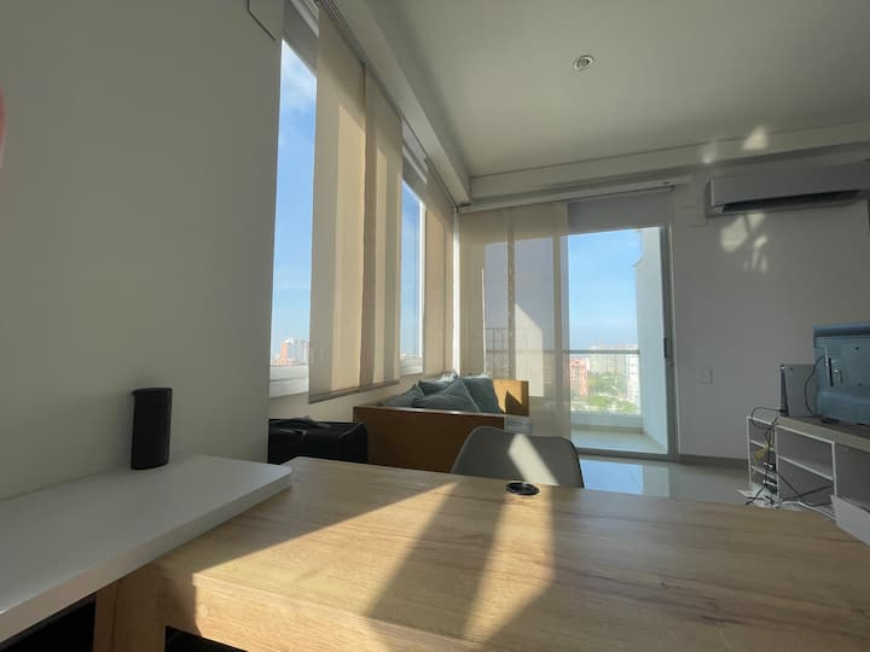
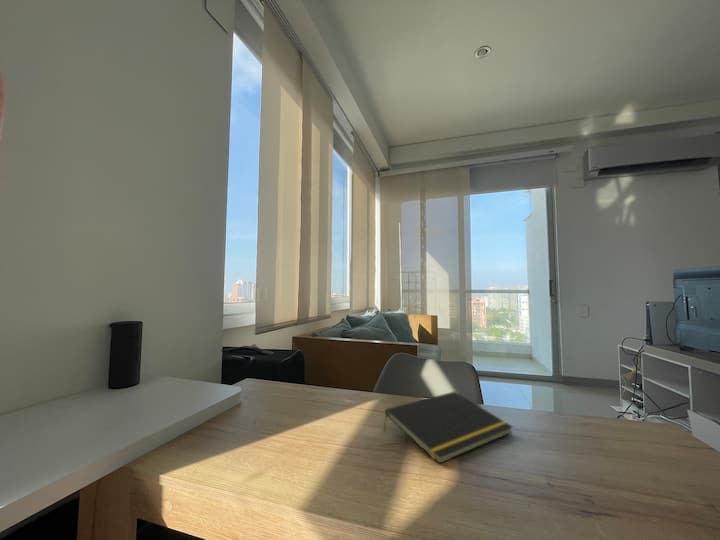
+ notepad [382,390,514,465]
